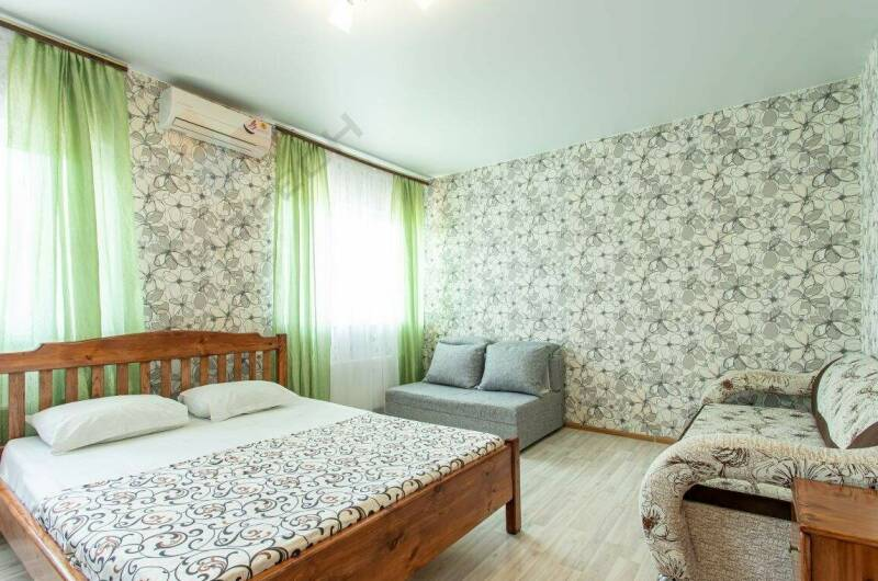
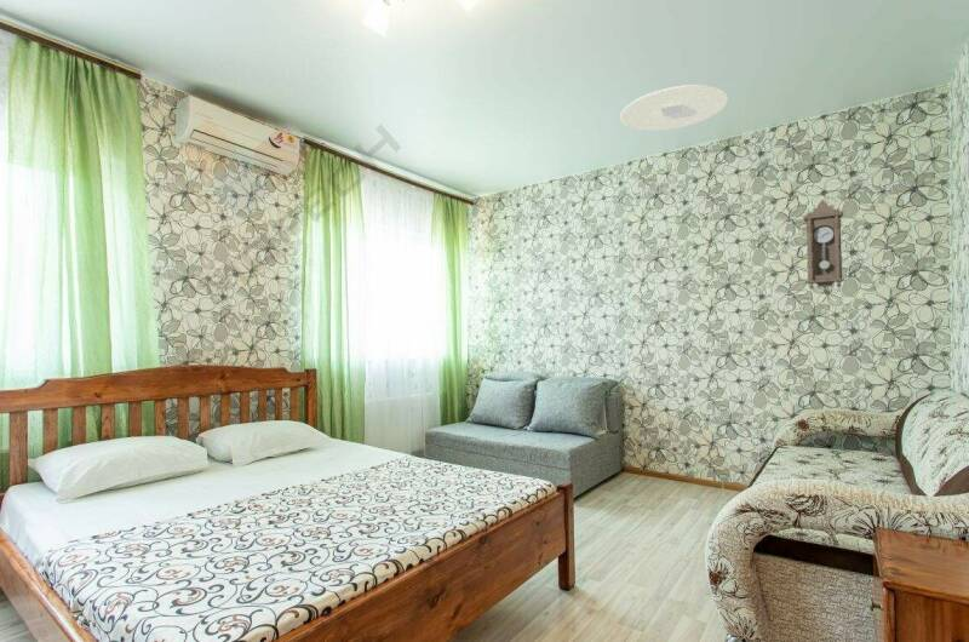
+ pendulum clock [802,199,845,294]
+ ceiling light [619,84,729,132]
